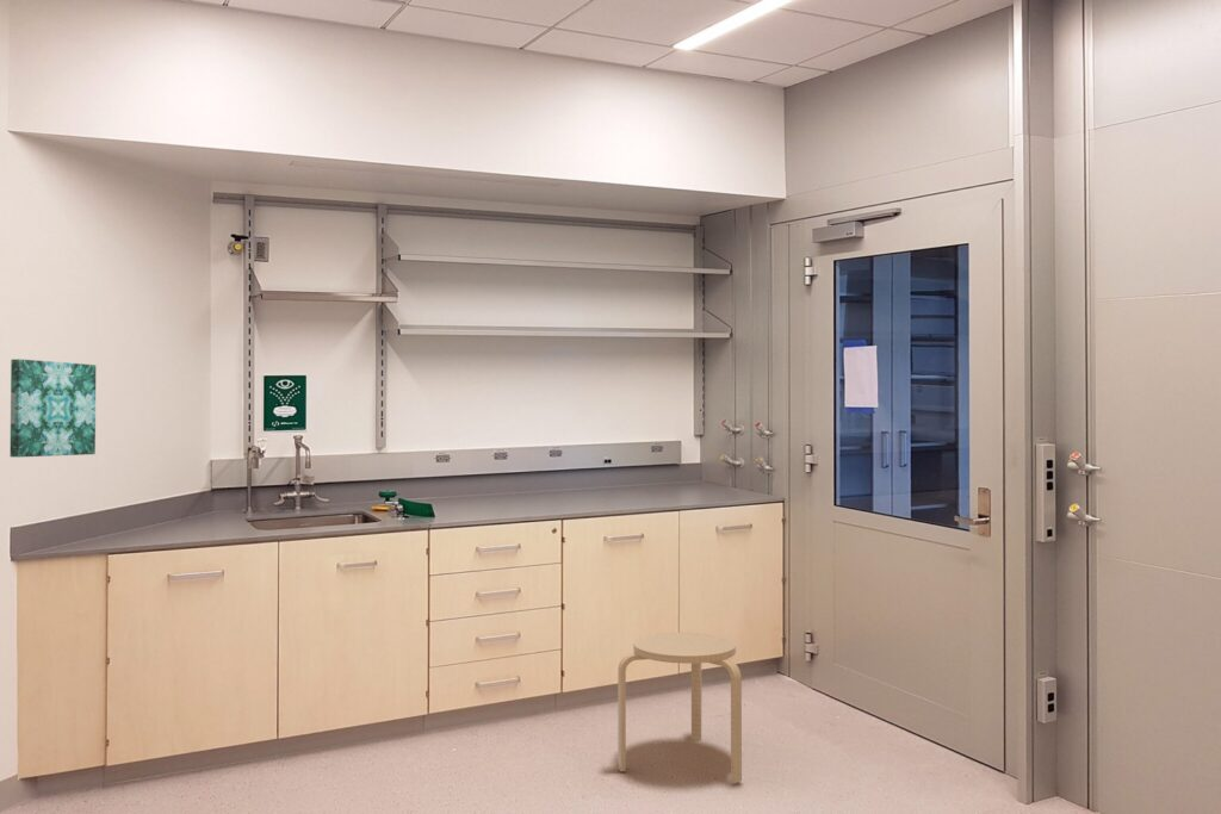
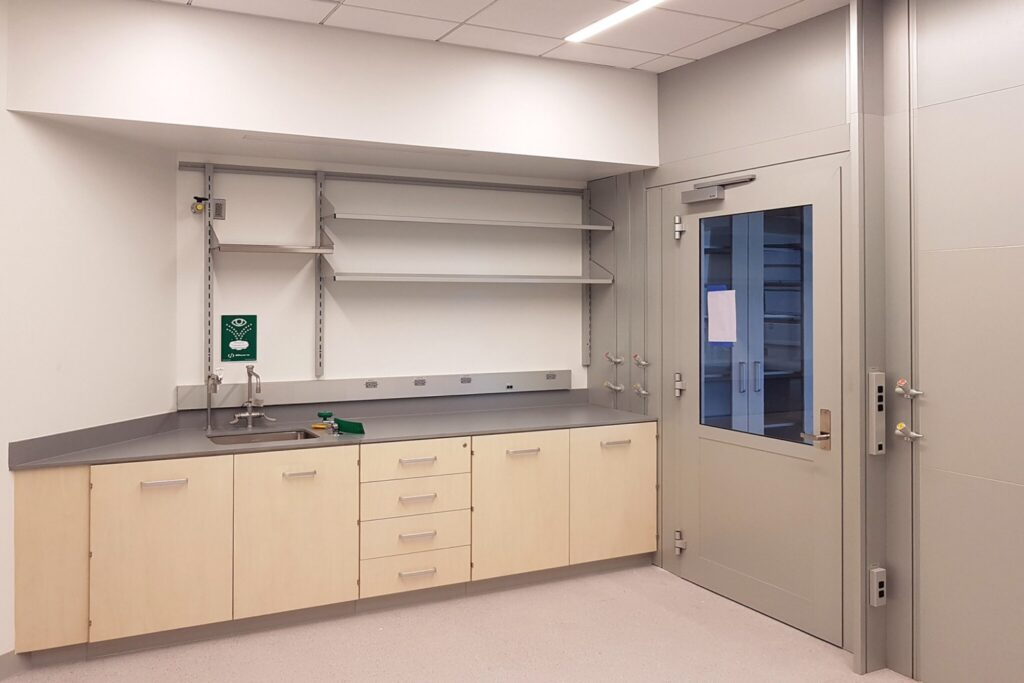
- stool [616,632,743,784]
- wall art [10,358,97,459]
